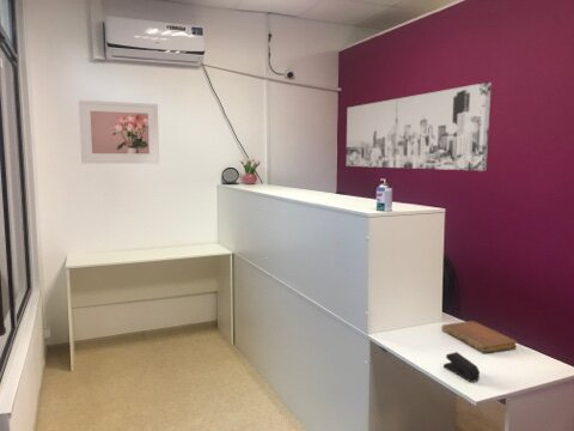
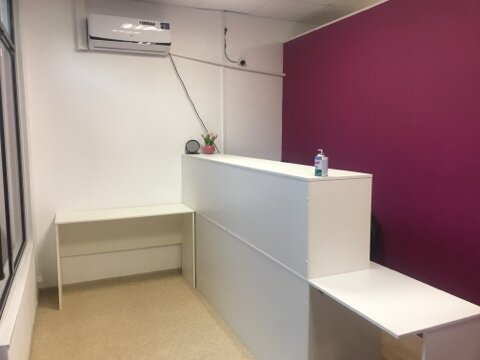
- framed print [78,99,160,164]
- notebook [441,320,518,354]
- stapler [442,351,481,383]
- wall art [344,81,493,172]
